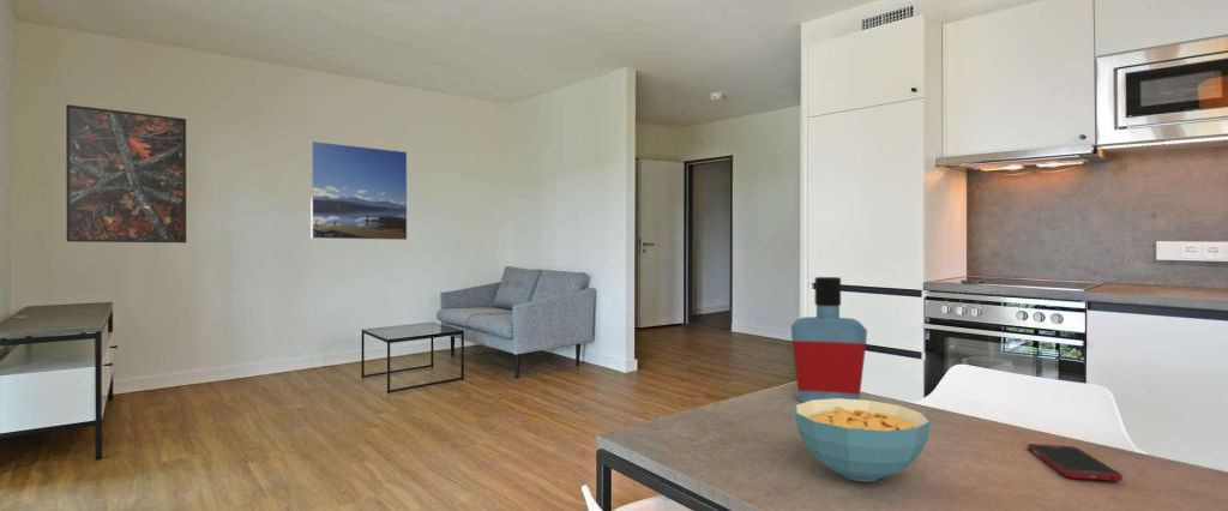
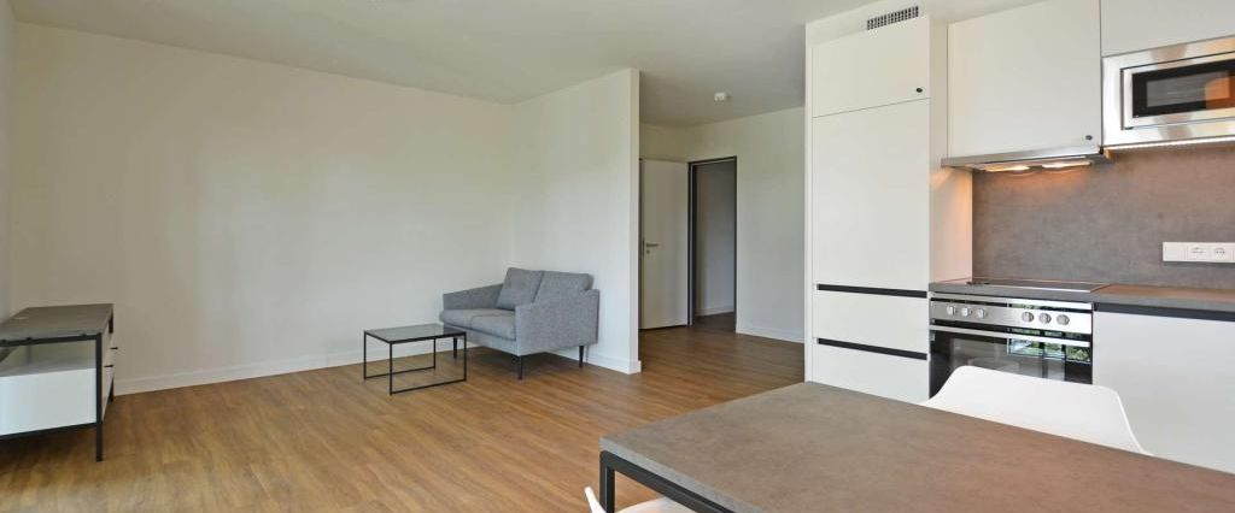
- cereal bowl [794,398,932,483]
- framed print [309,140,409,241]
- cell phone [1027,443,1124,482]
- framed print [65,103,187,244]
- bottle [790,276,868,403]
